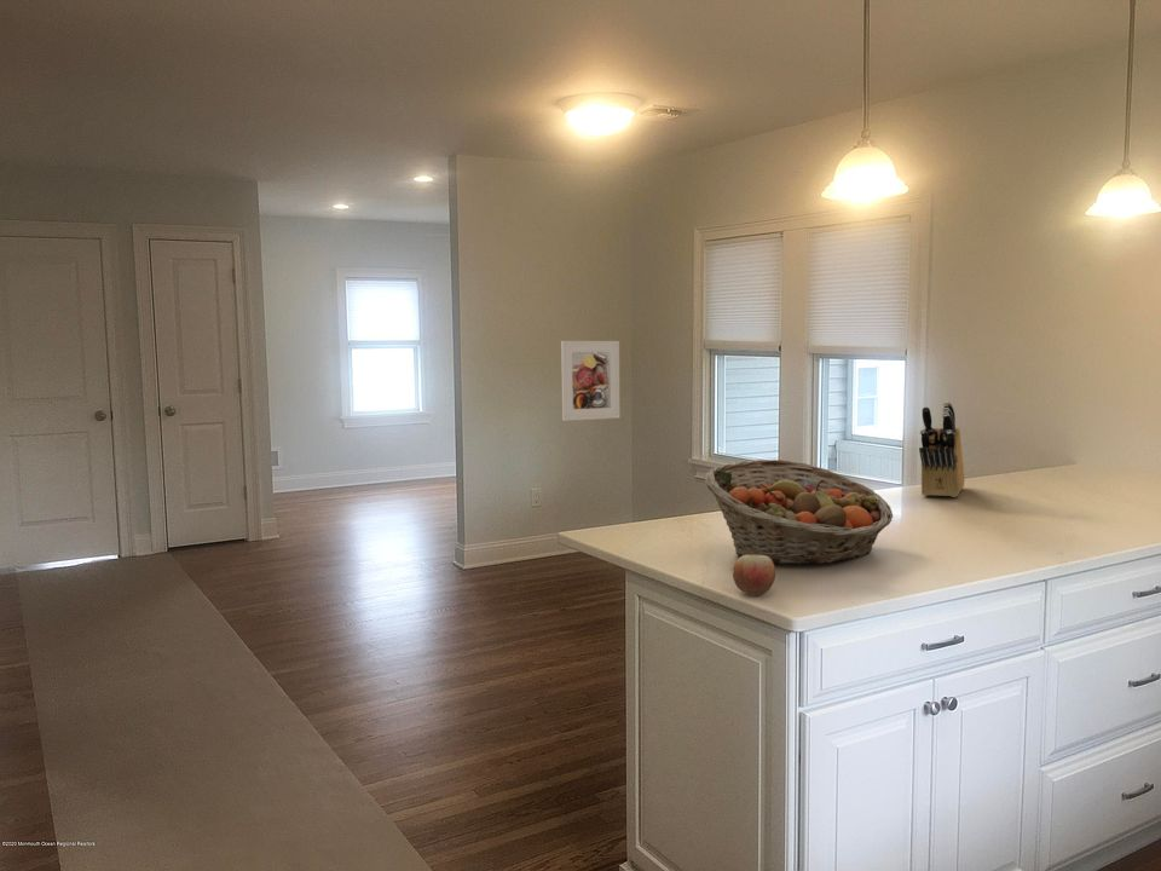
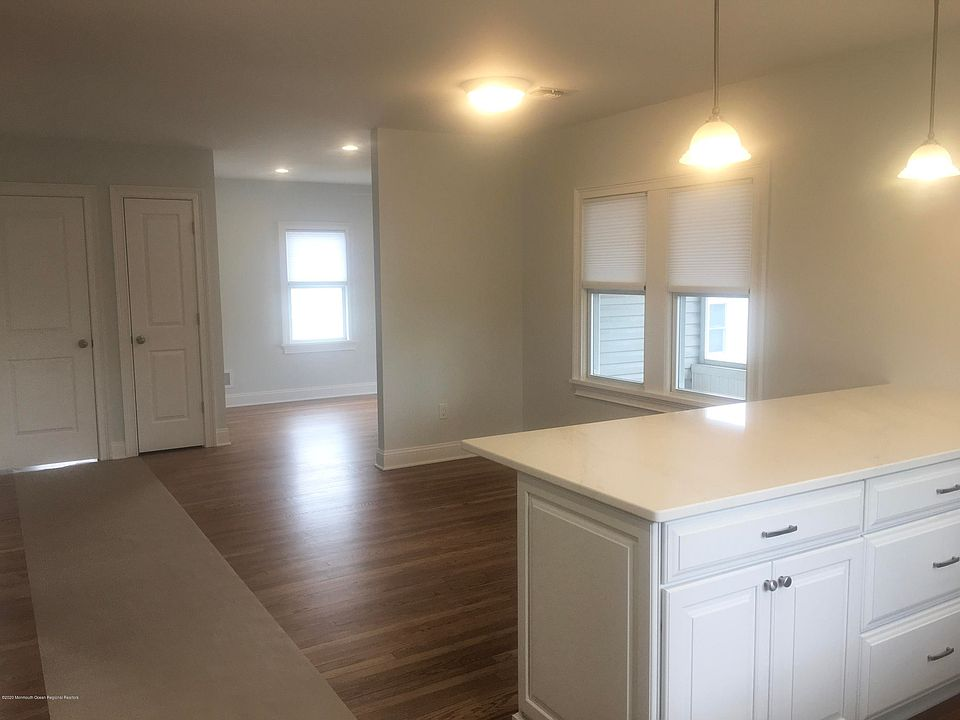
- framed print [560,340,622,422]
- knife block [918,400,965,498]
- fruit basket [704,458,894,566]
- apple [732,554,776,596]
